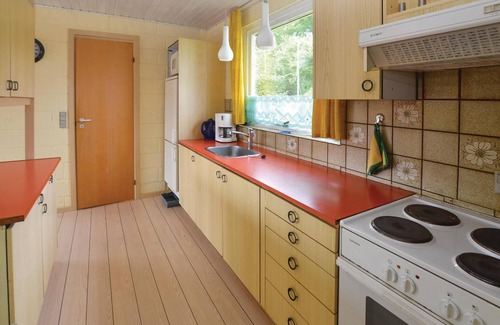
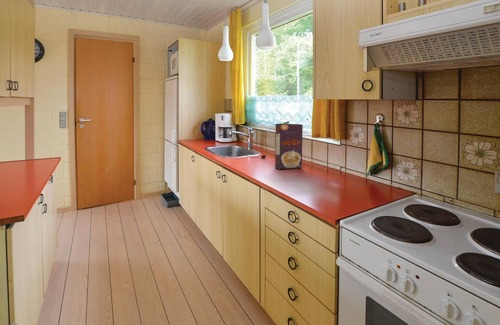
+ cereal box [274,123,304,170]
